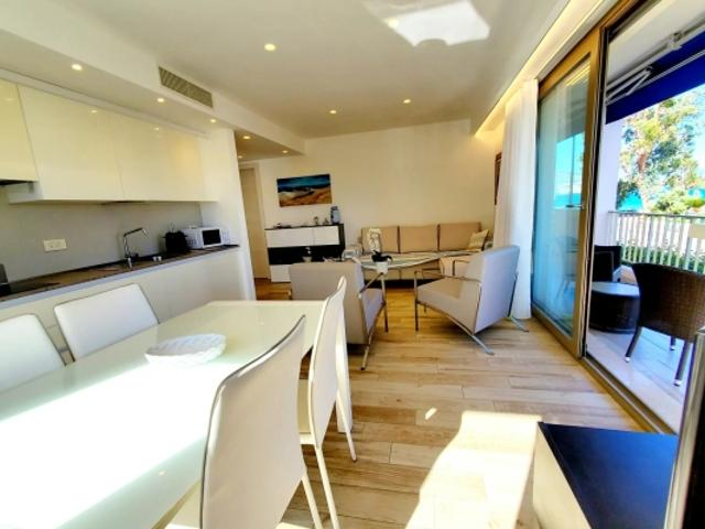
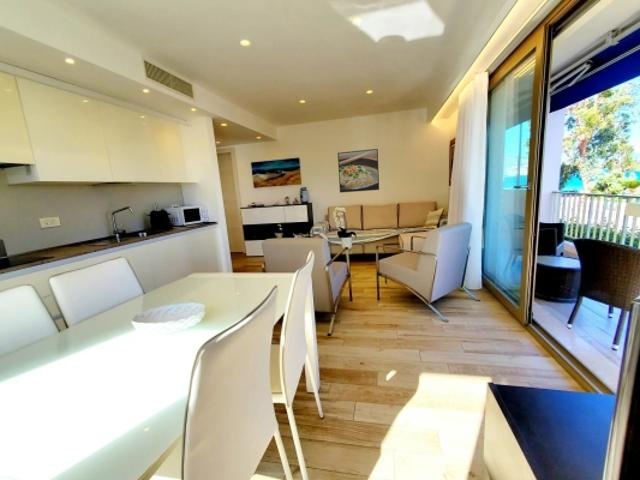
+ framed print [337,148,380,194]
